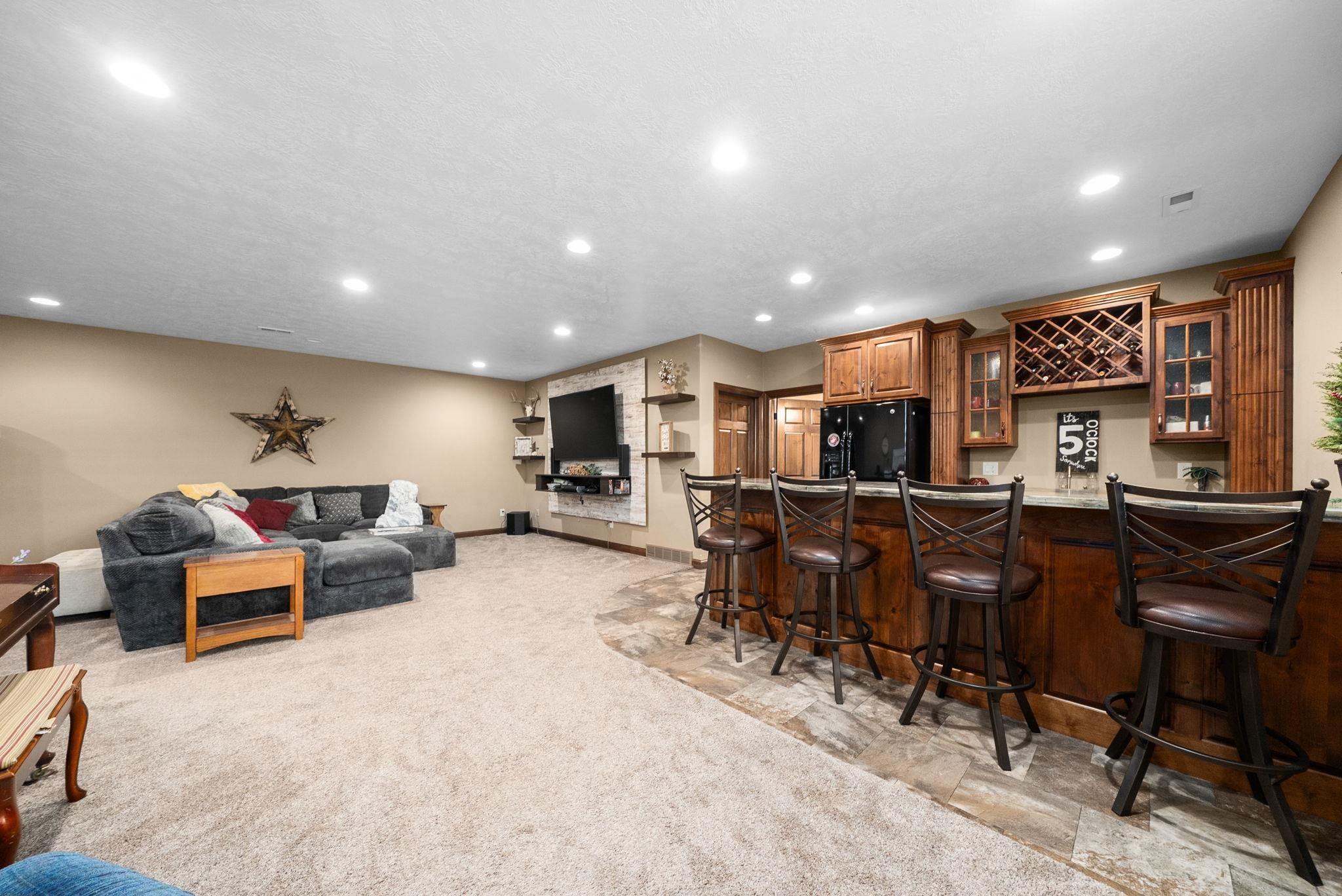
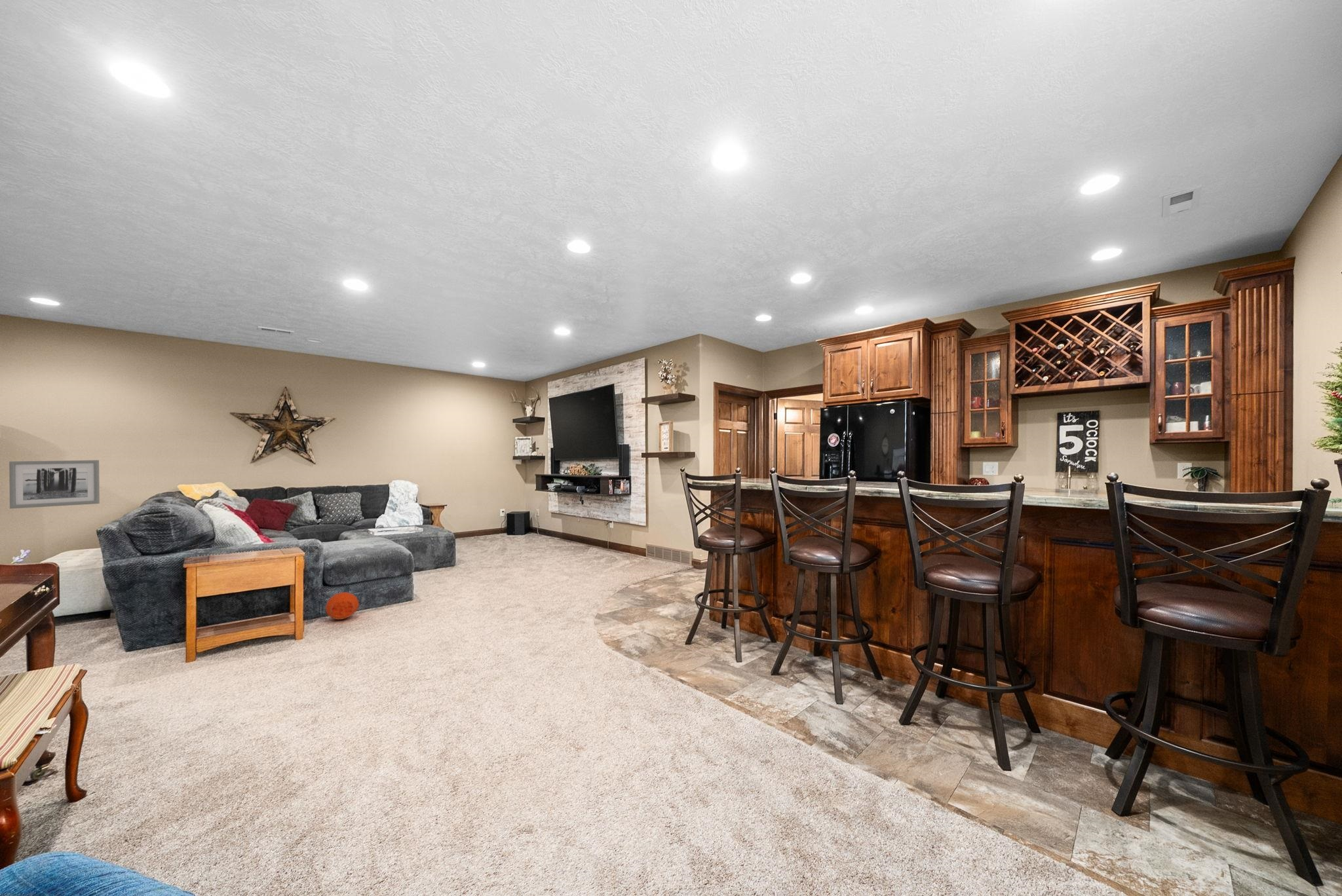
+ wall art [9,460,100,510]
+ decorative ball [325,591,360,620]
